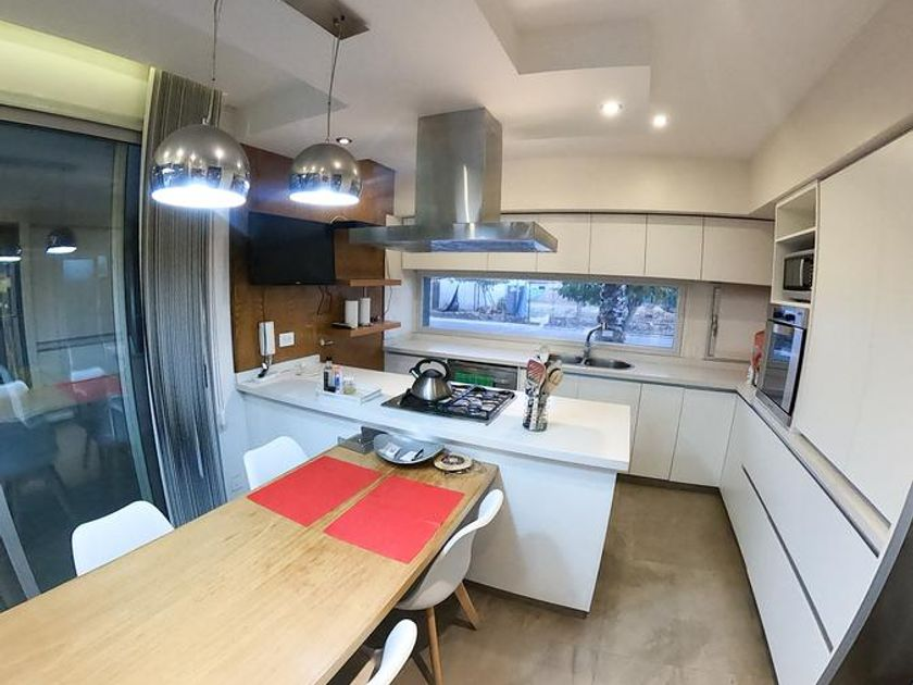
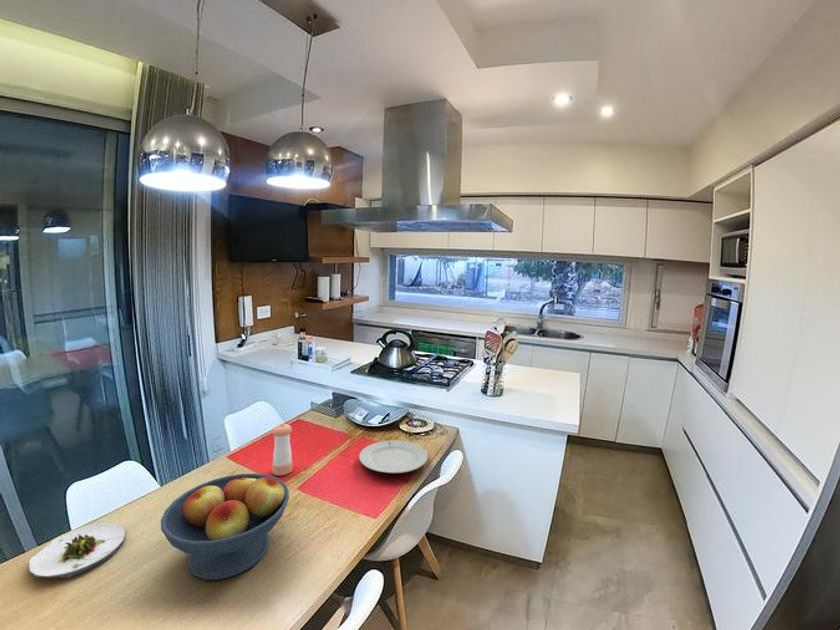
+ fruit bowl [160,472,290,581]
+ pepper shaker [271,422,293,476]
+ salad plate [27,522,126,579]
+ chinaware [358,439,429,474]
